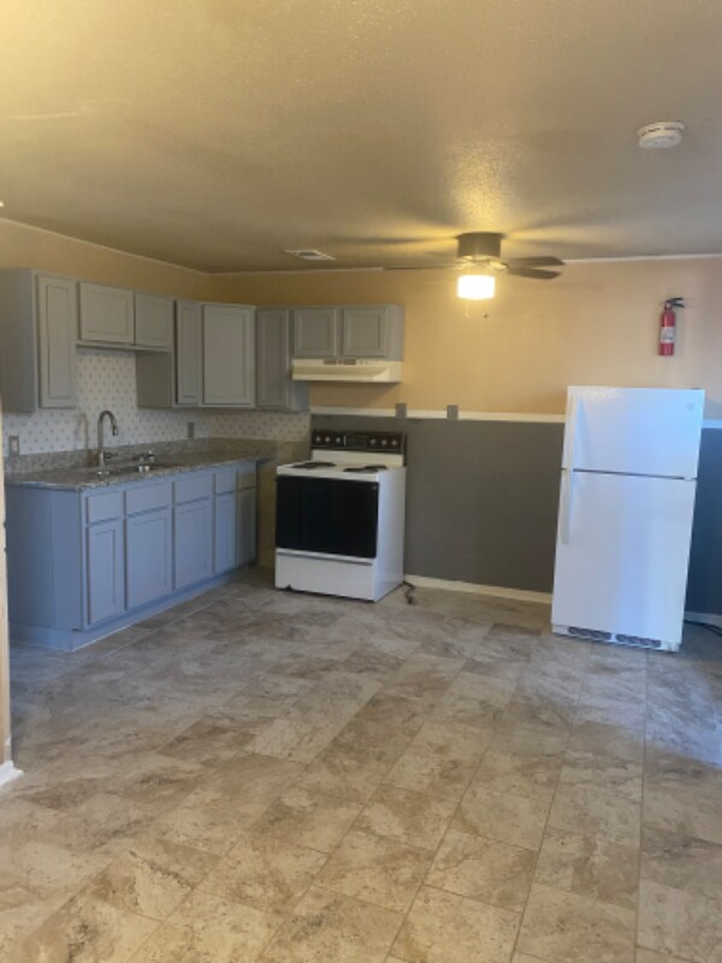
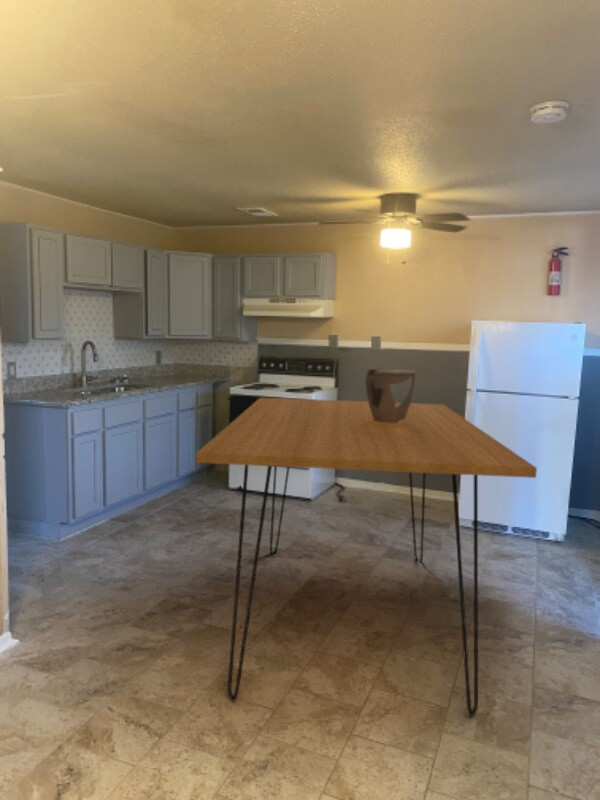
+ dining table [195,396,538,717]
+ decorative bowl [363,367,419,423]
